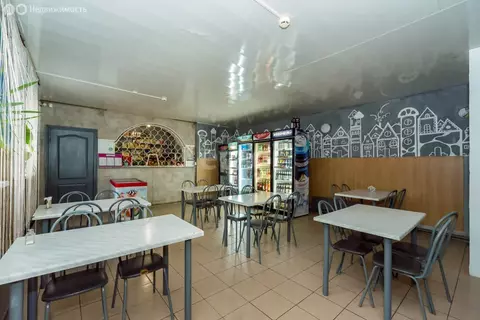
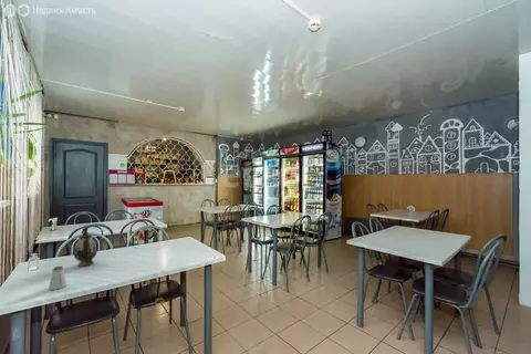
+ teapot [73,226,98,268]
+ saltshaker [48,266,69,291]
